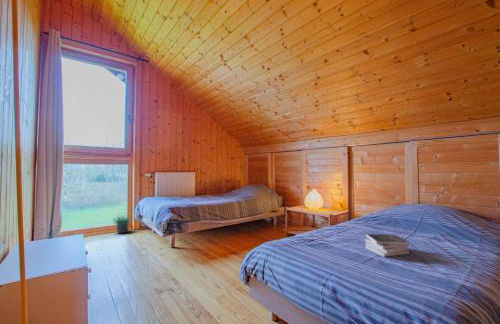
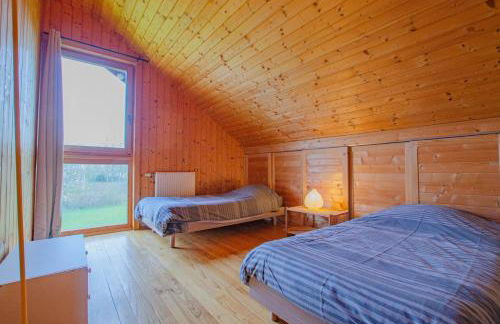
- book [364,233,410,258]
- potted plant [110,210,132,234]
